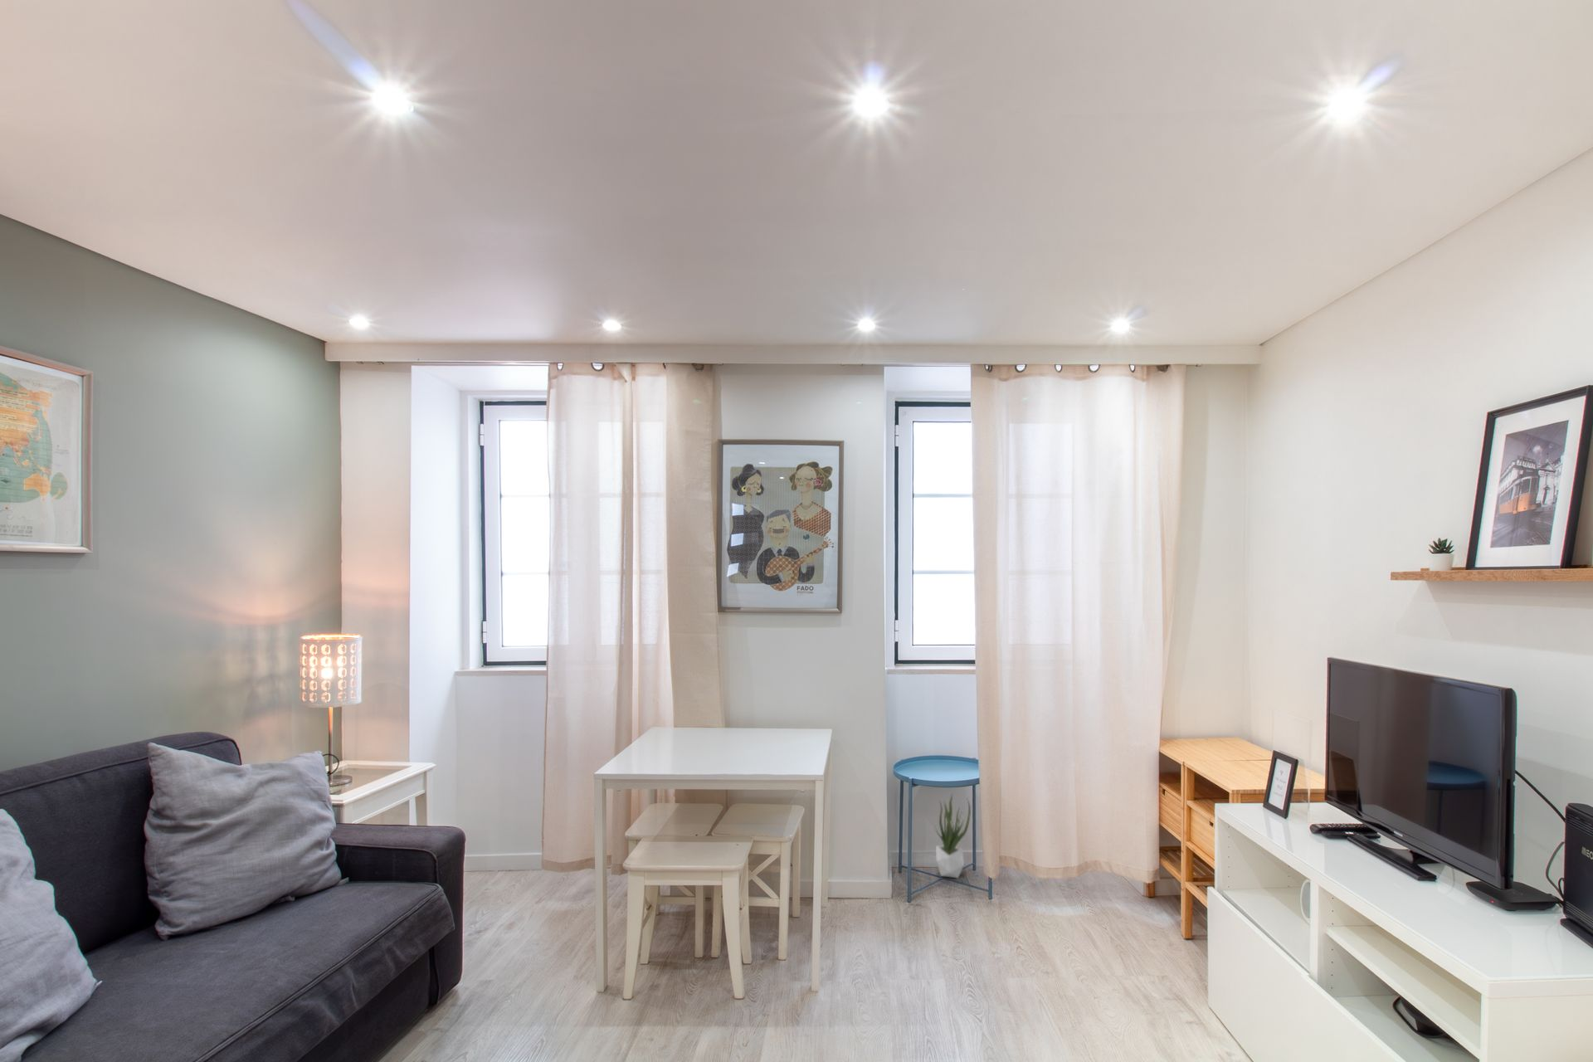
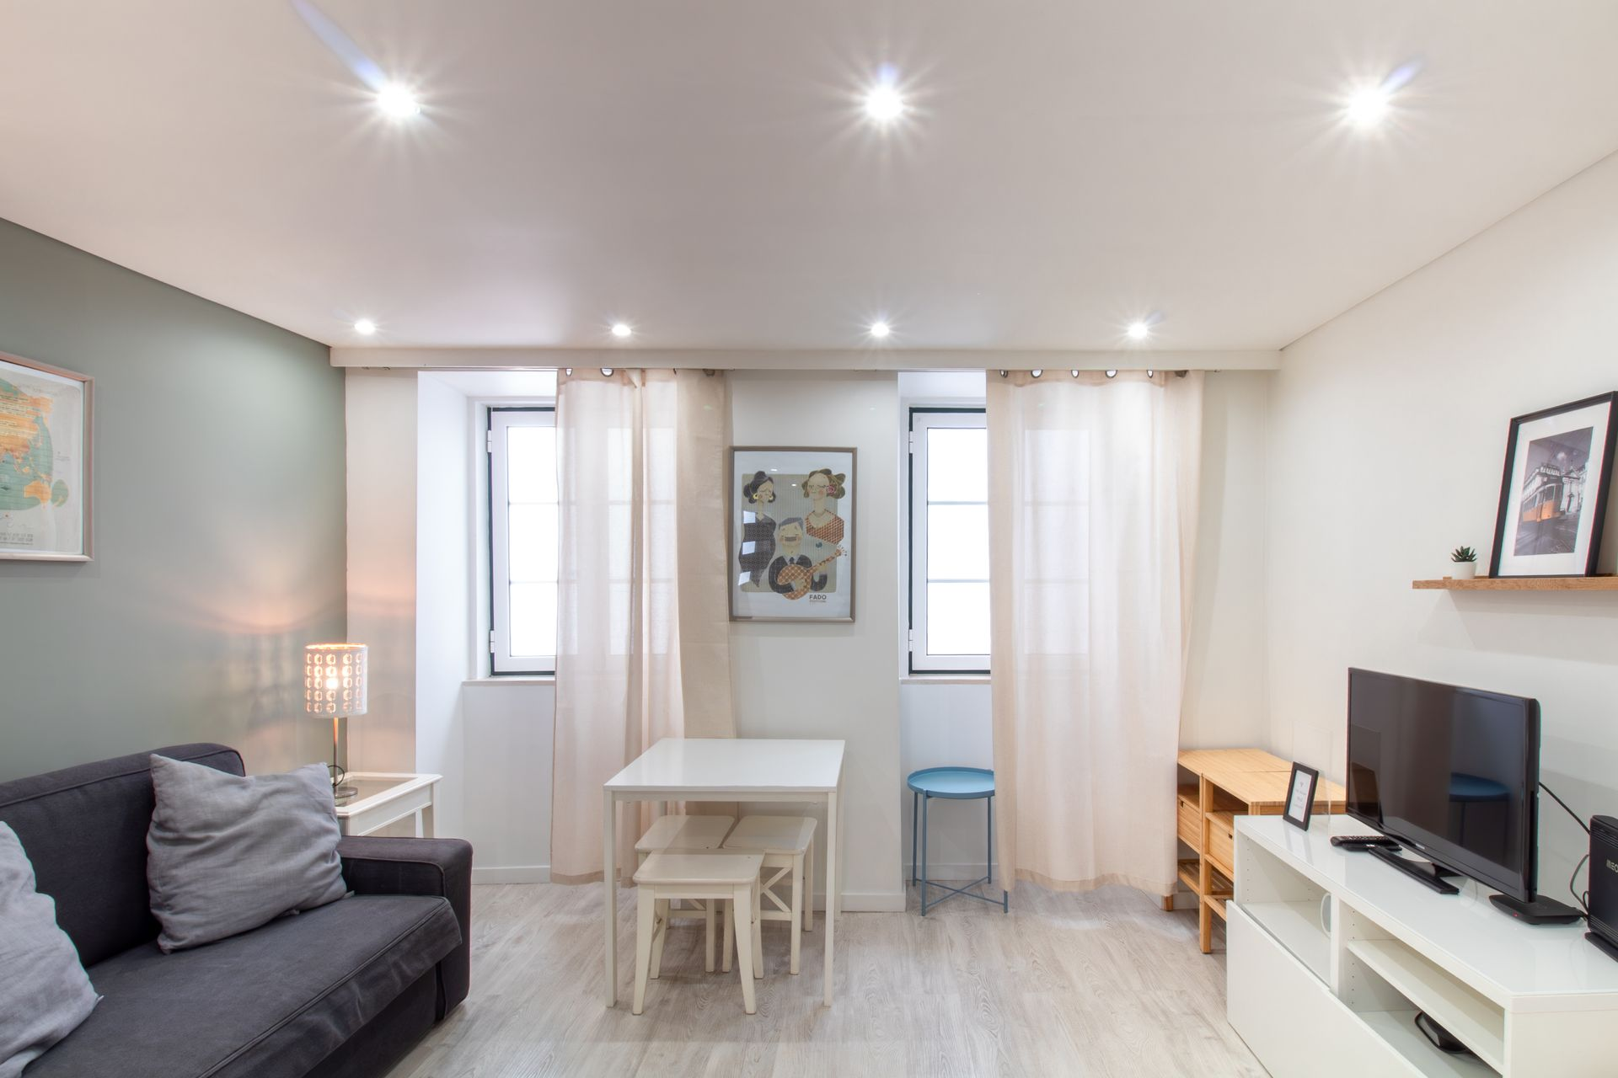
- potted plant [933,794,972,879]
